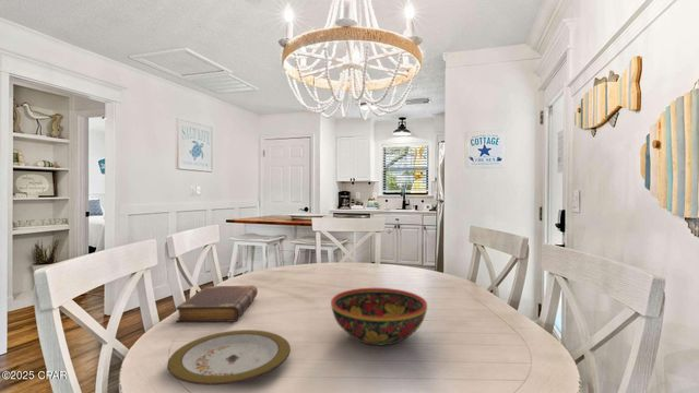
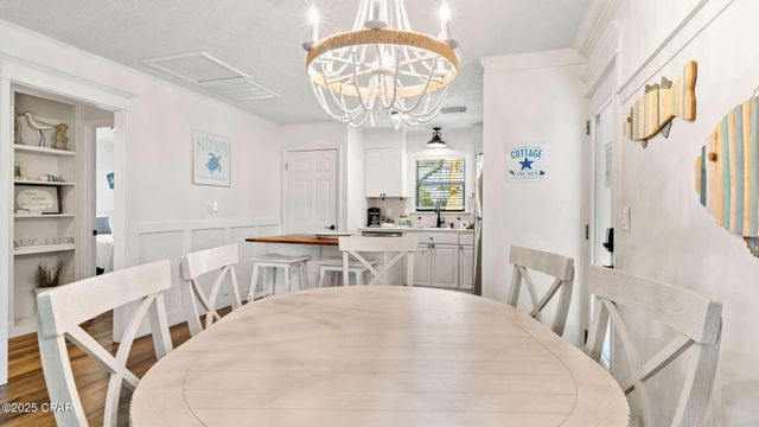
- plate [166,329,292,386]
- book [175,285,259,323]
- bowl [330,287,428,346]
